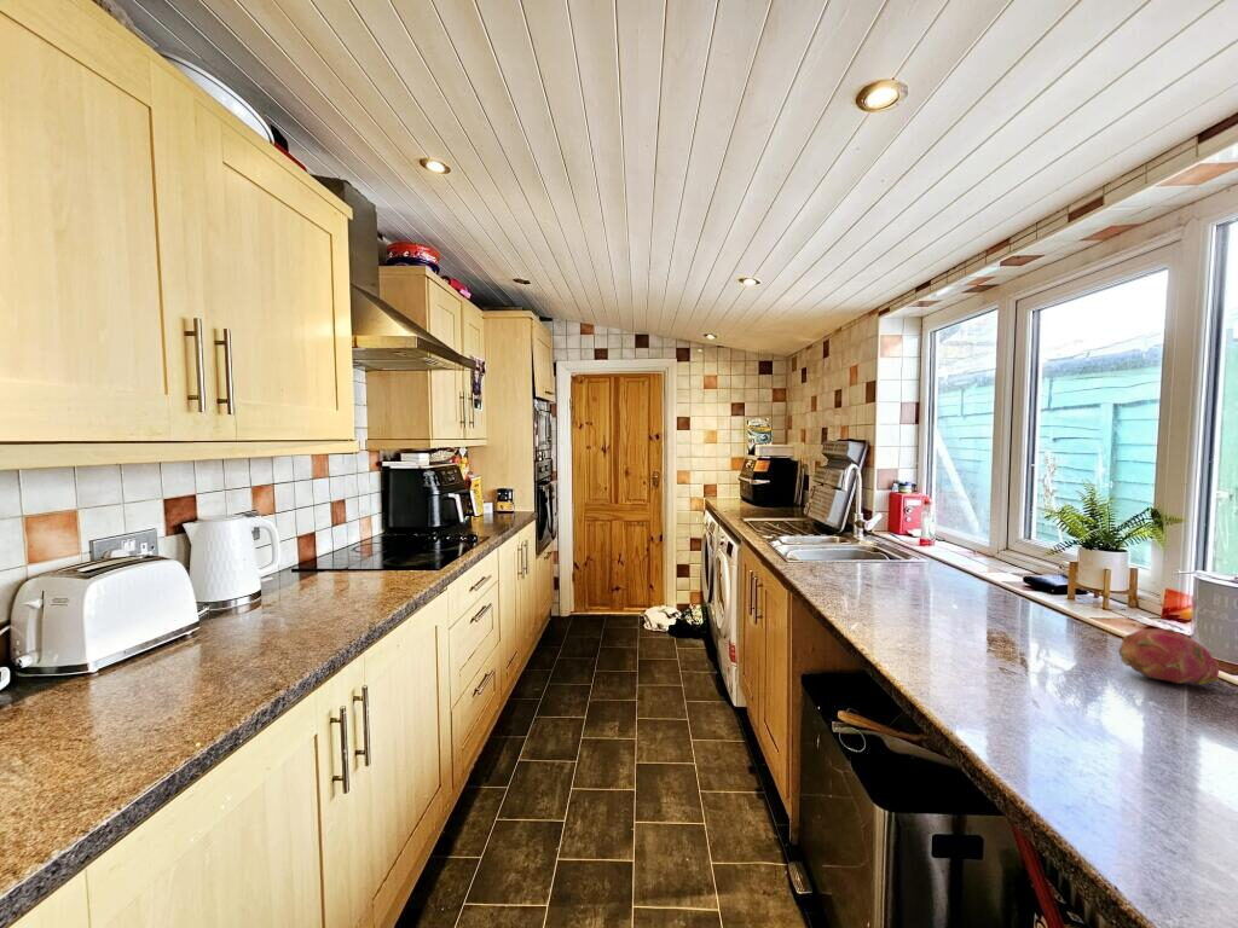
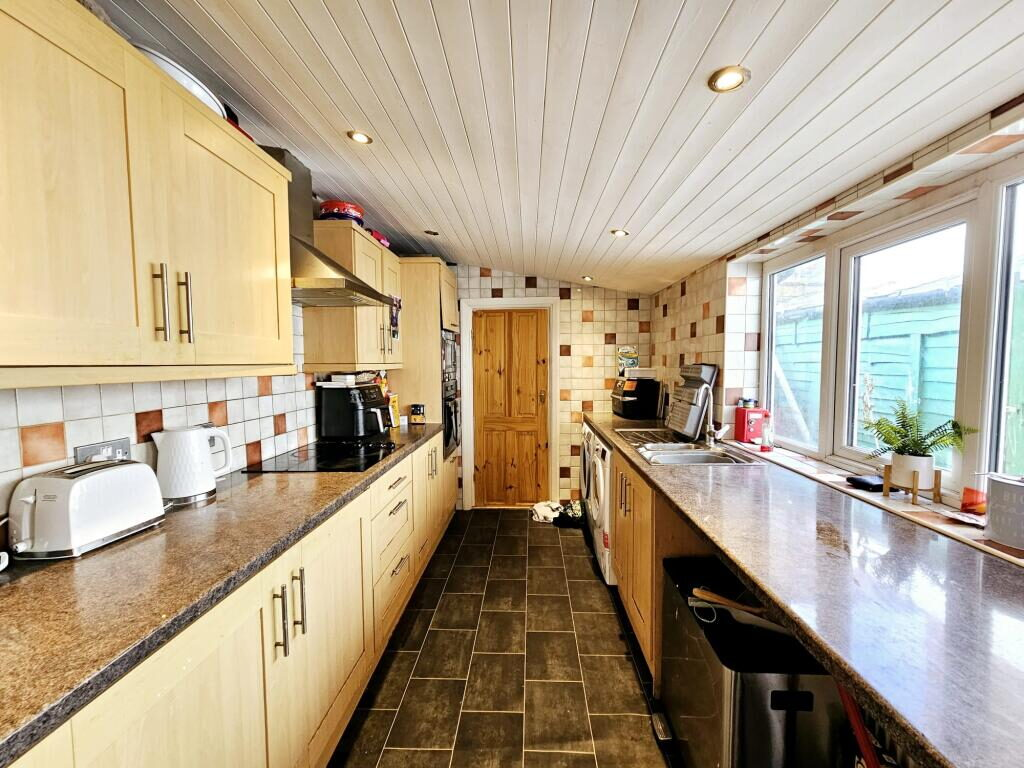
- fruit [1117,628,1222,686]
